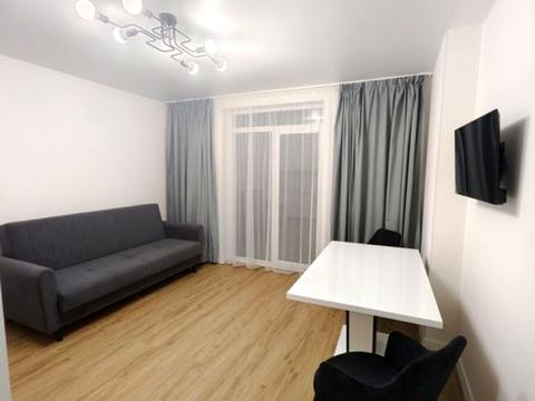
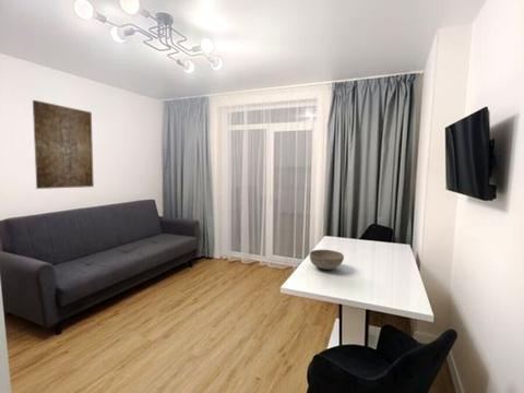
+ wall art [32,99,95,190]
+ bowl [309,249,345,271]
